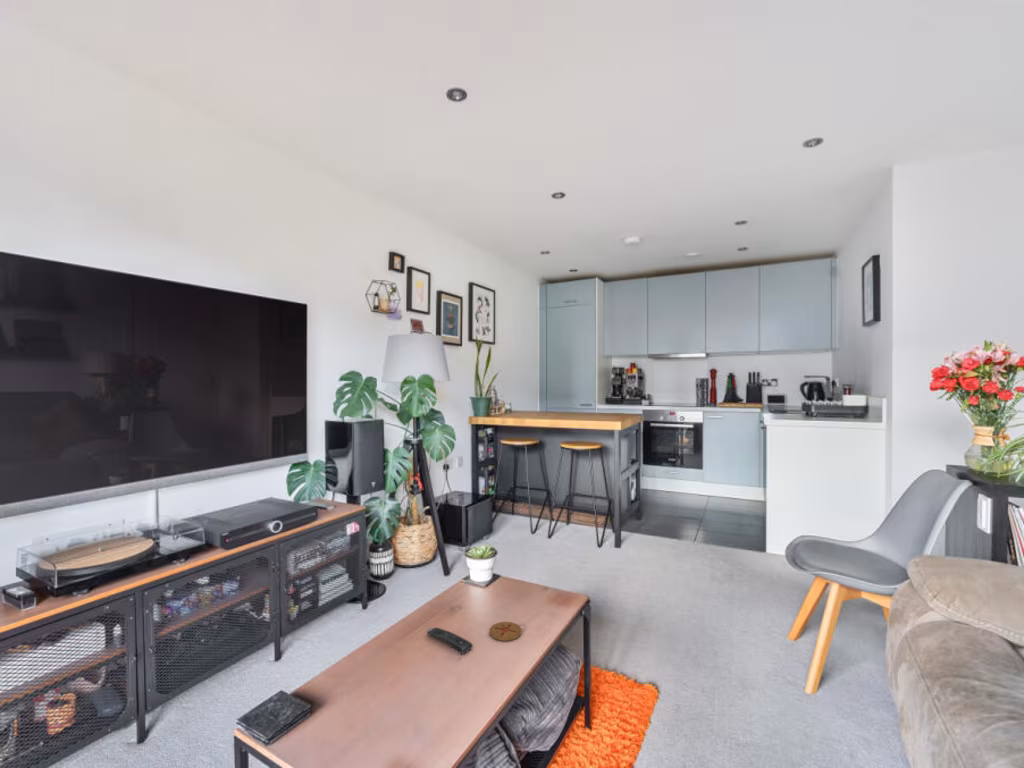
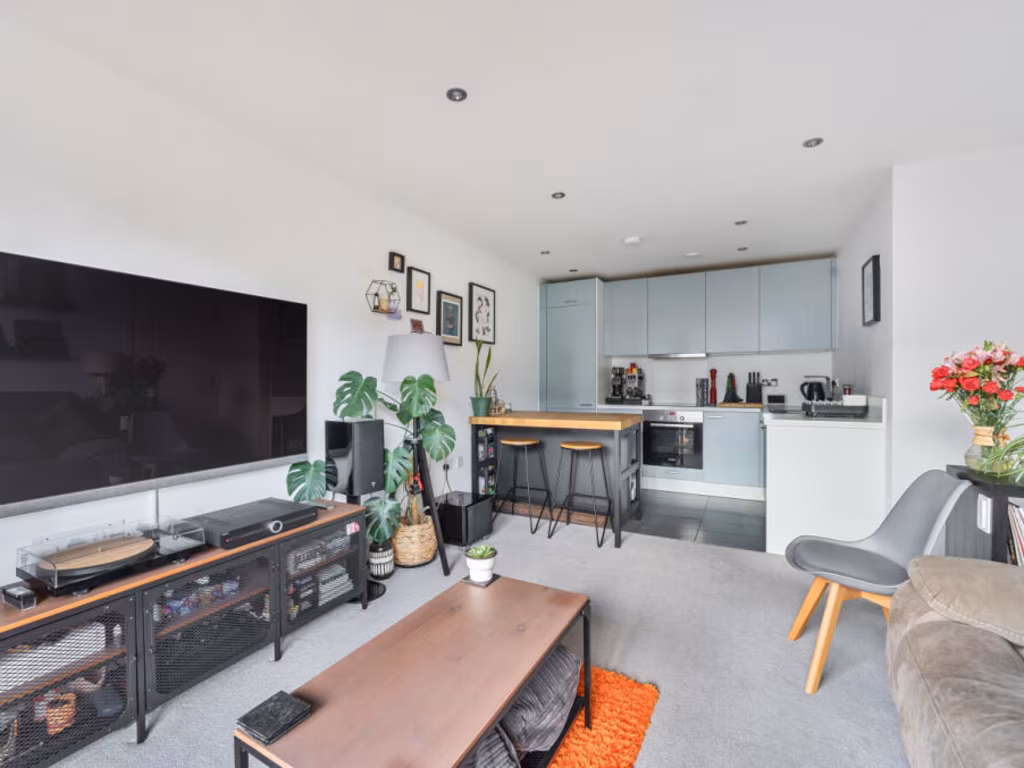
- remote control [426,626,474,655]
- coaster [488,621,523,642]
